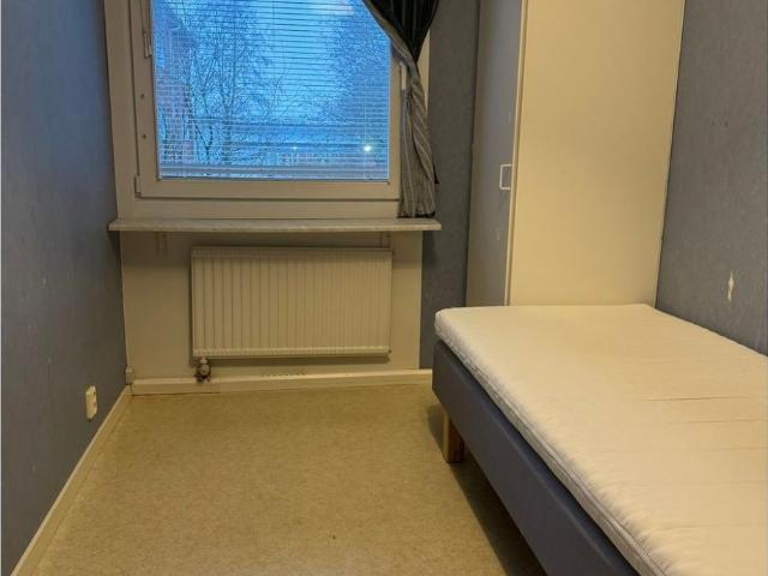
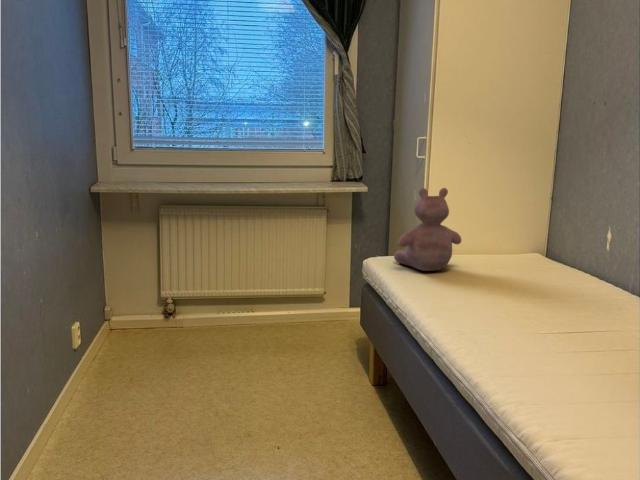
+ stuffed animal [393,187,463,272]
